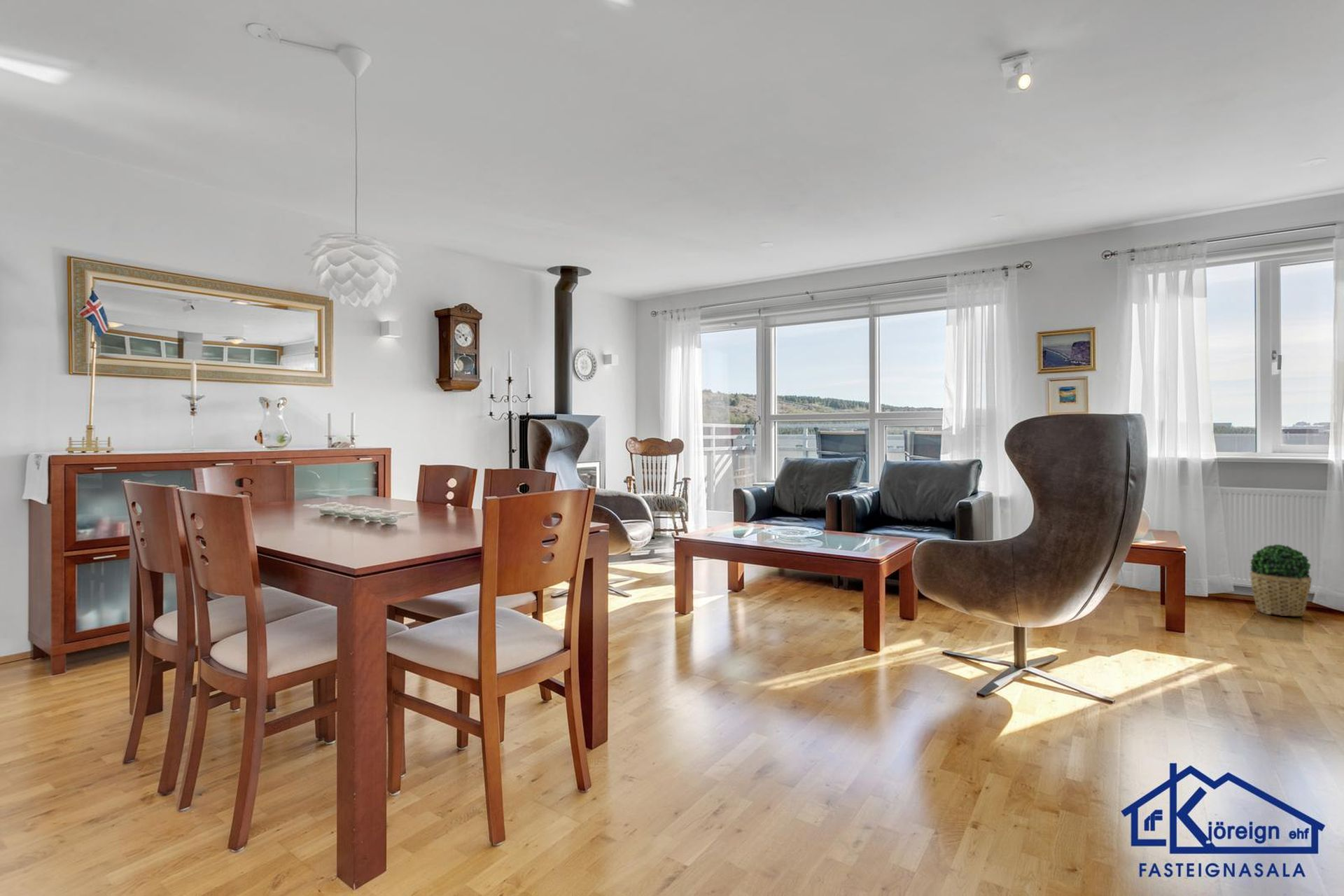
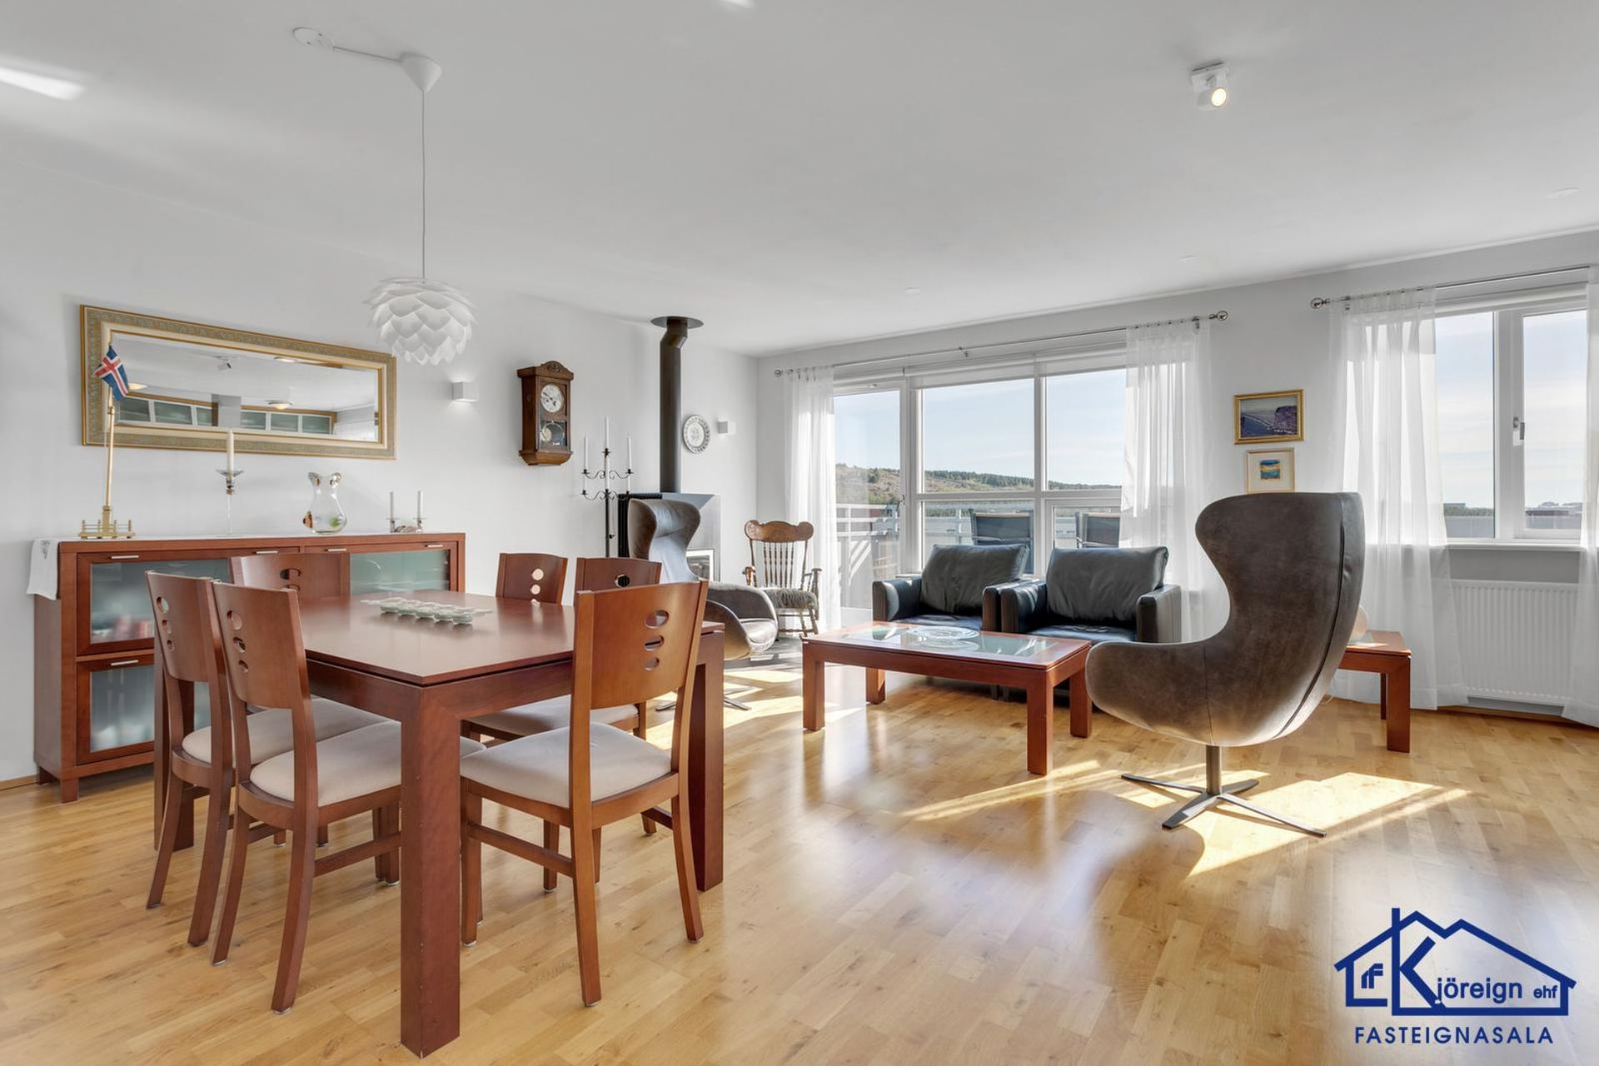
- potted plant [1249,544,1313,617]
